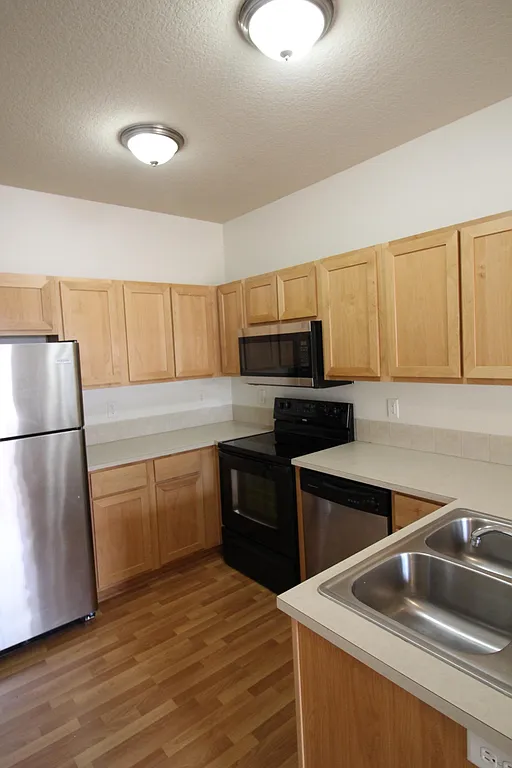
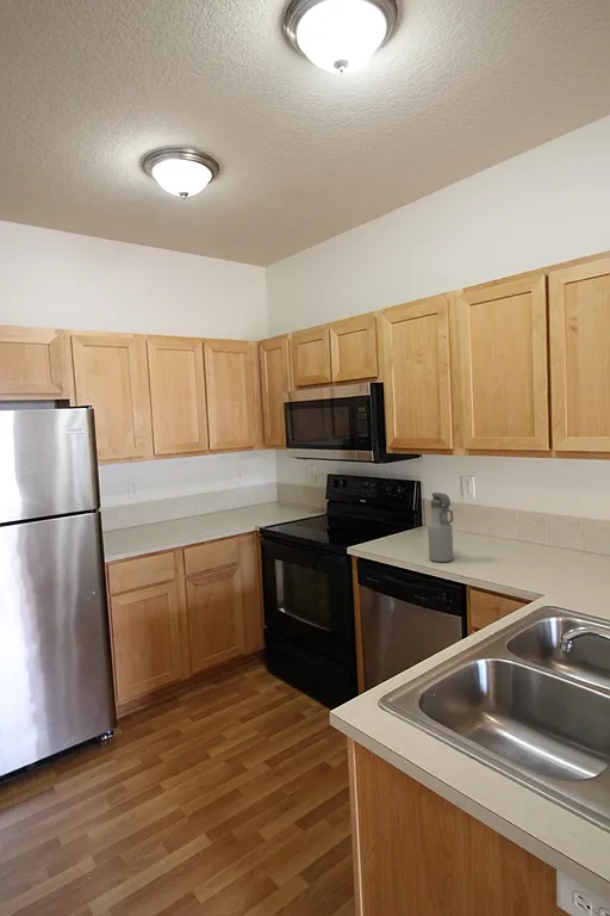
+ water bottle [427,491,454,563]
